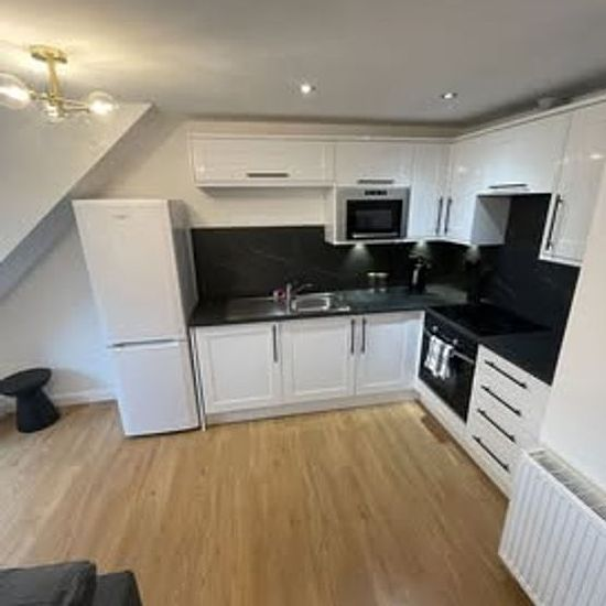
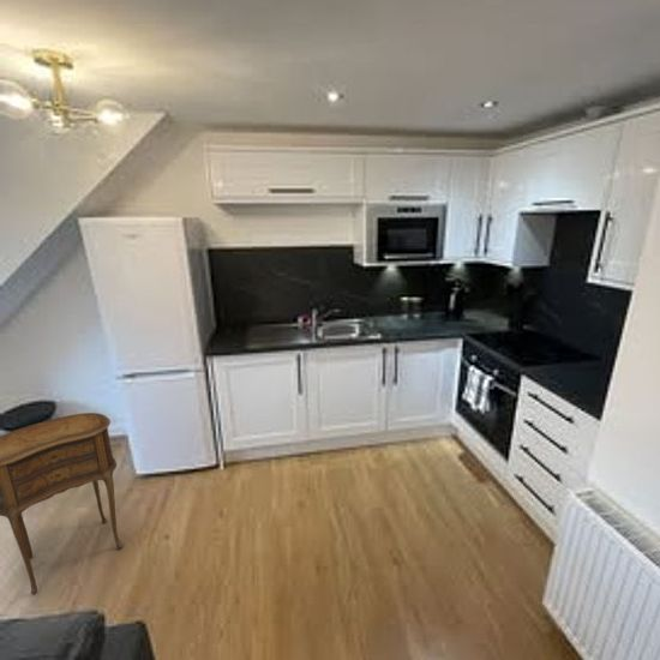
+ side table [0,412,124,595]
